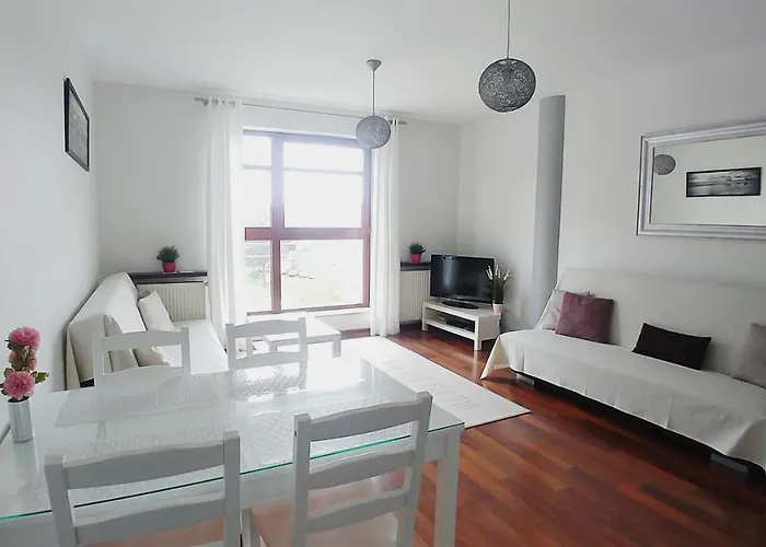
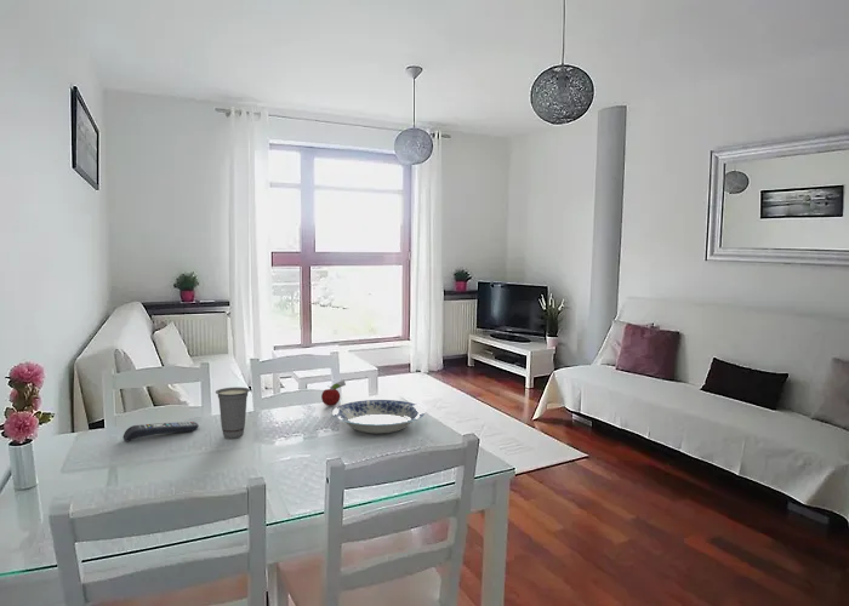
+ plate [331,399,427,435]
+ cup [215,387,251,440]
+ remote control [122,421,200,442]
+ fruit [320,379,347,407]
